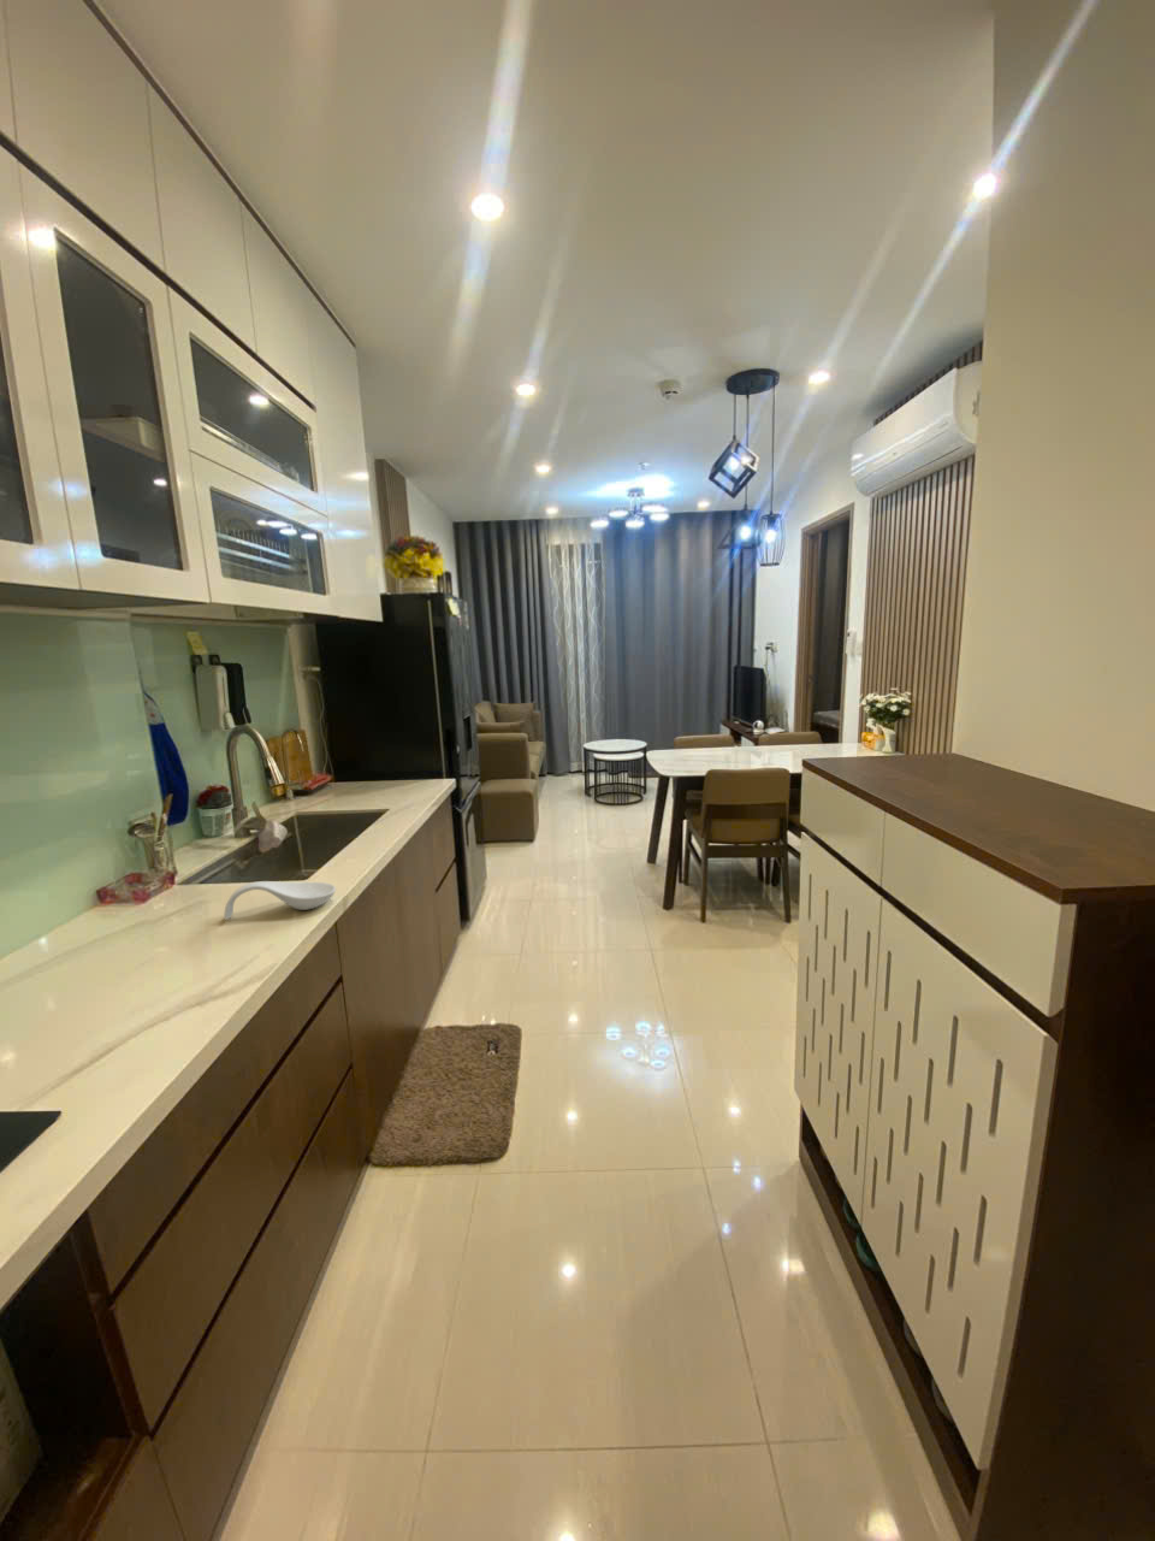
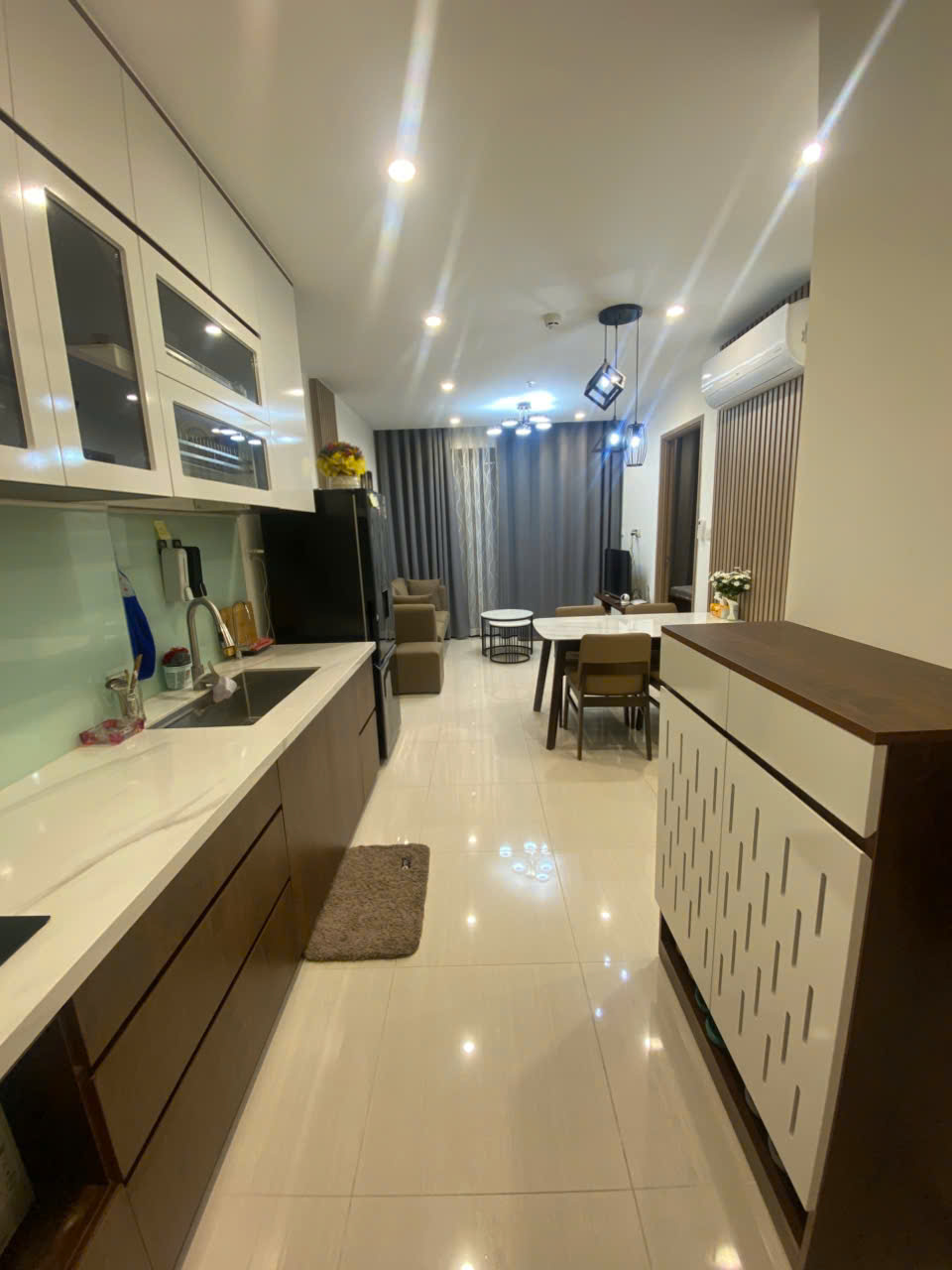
- spoon rest [222,880,337,921]
